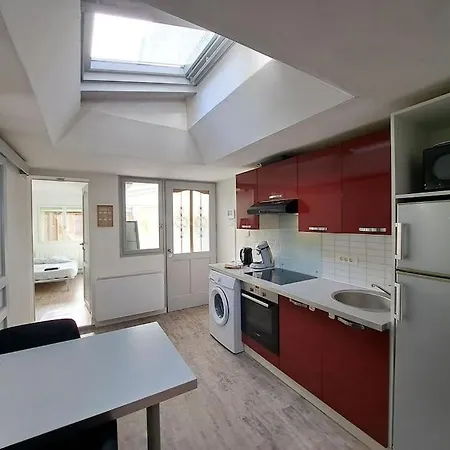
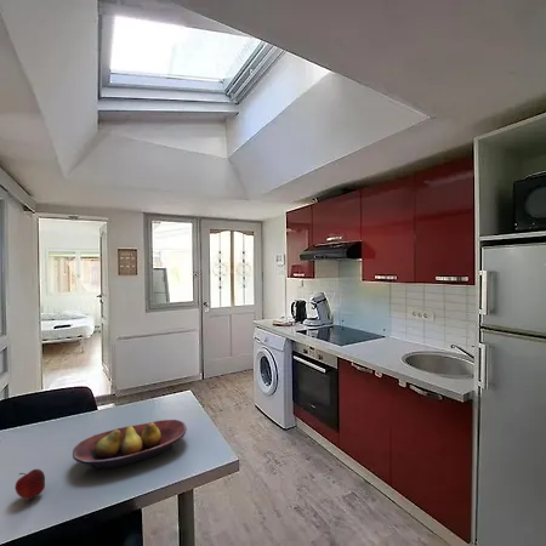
+ apple [15,468,46,501]
+ fruit bowl [72,419,188,470]
